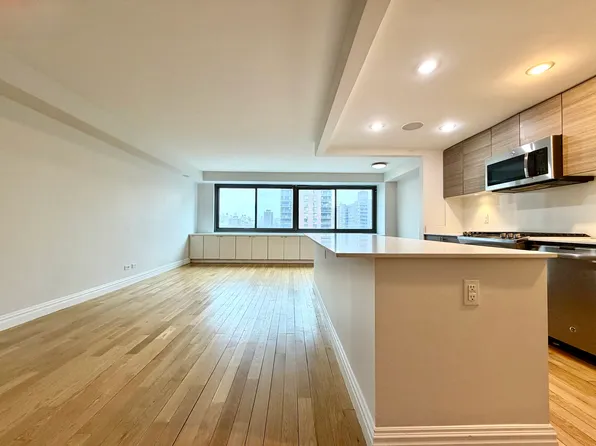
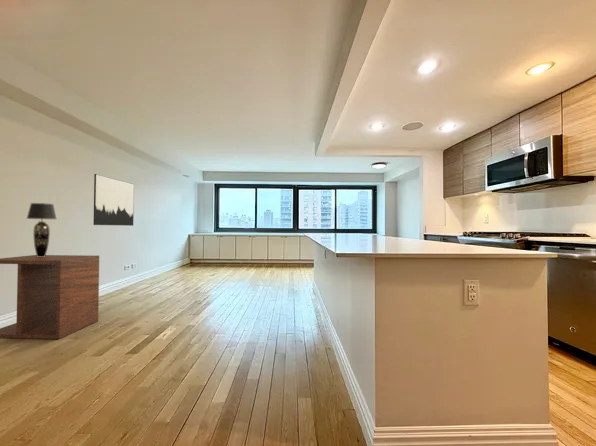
+ table lamp [26,202,57,257]
+ side table [0,254,100,340]
+ wall art [93,173,135,227]
